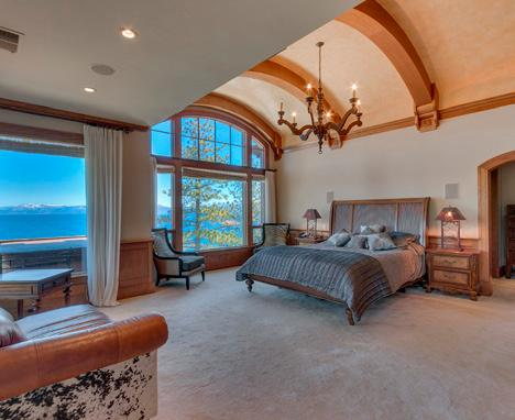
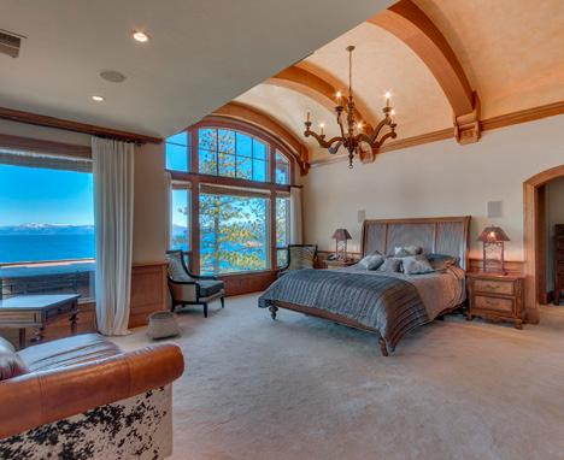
+ basket [145,309,182,343]
